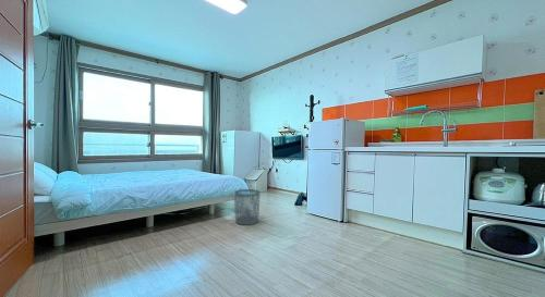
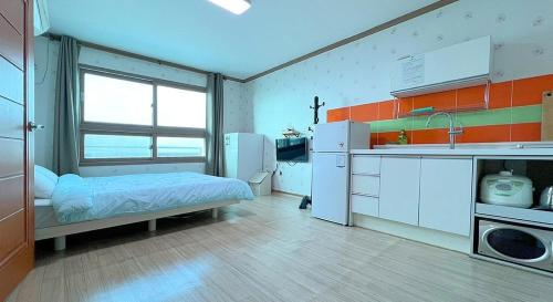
- waste bin [233,188,262,226]
